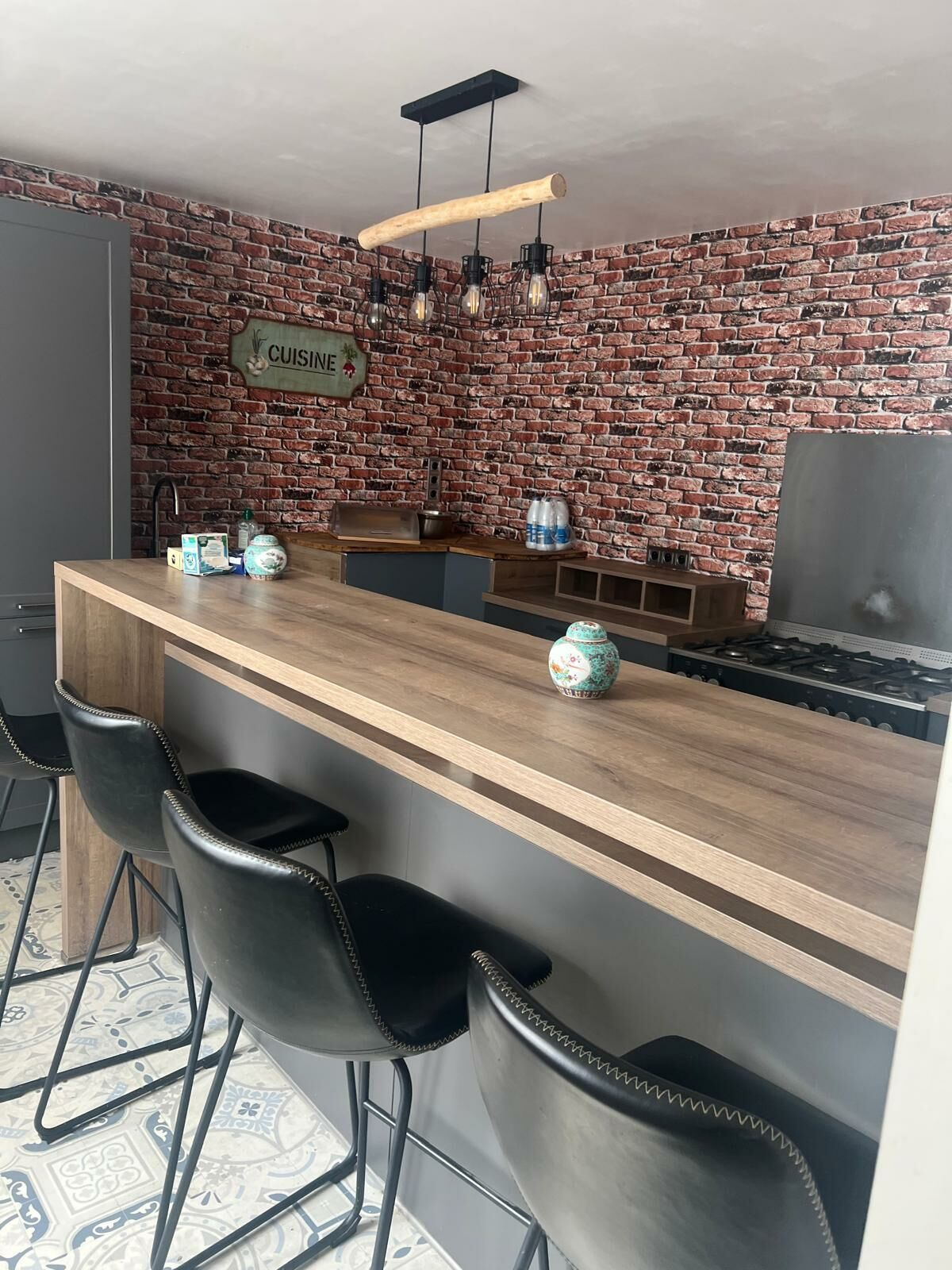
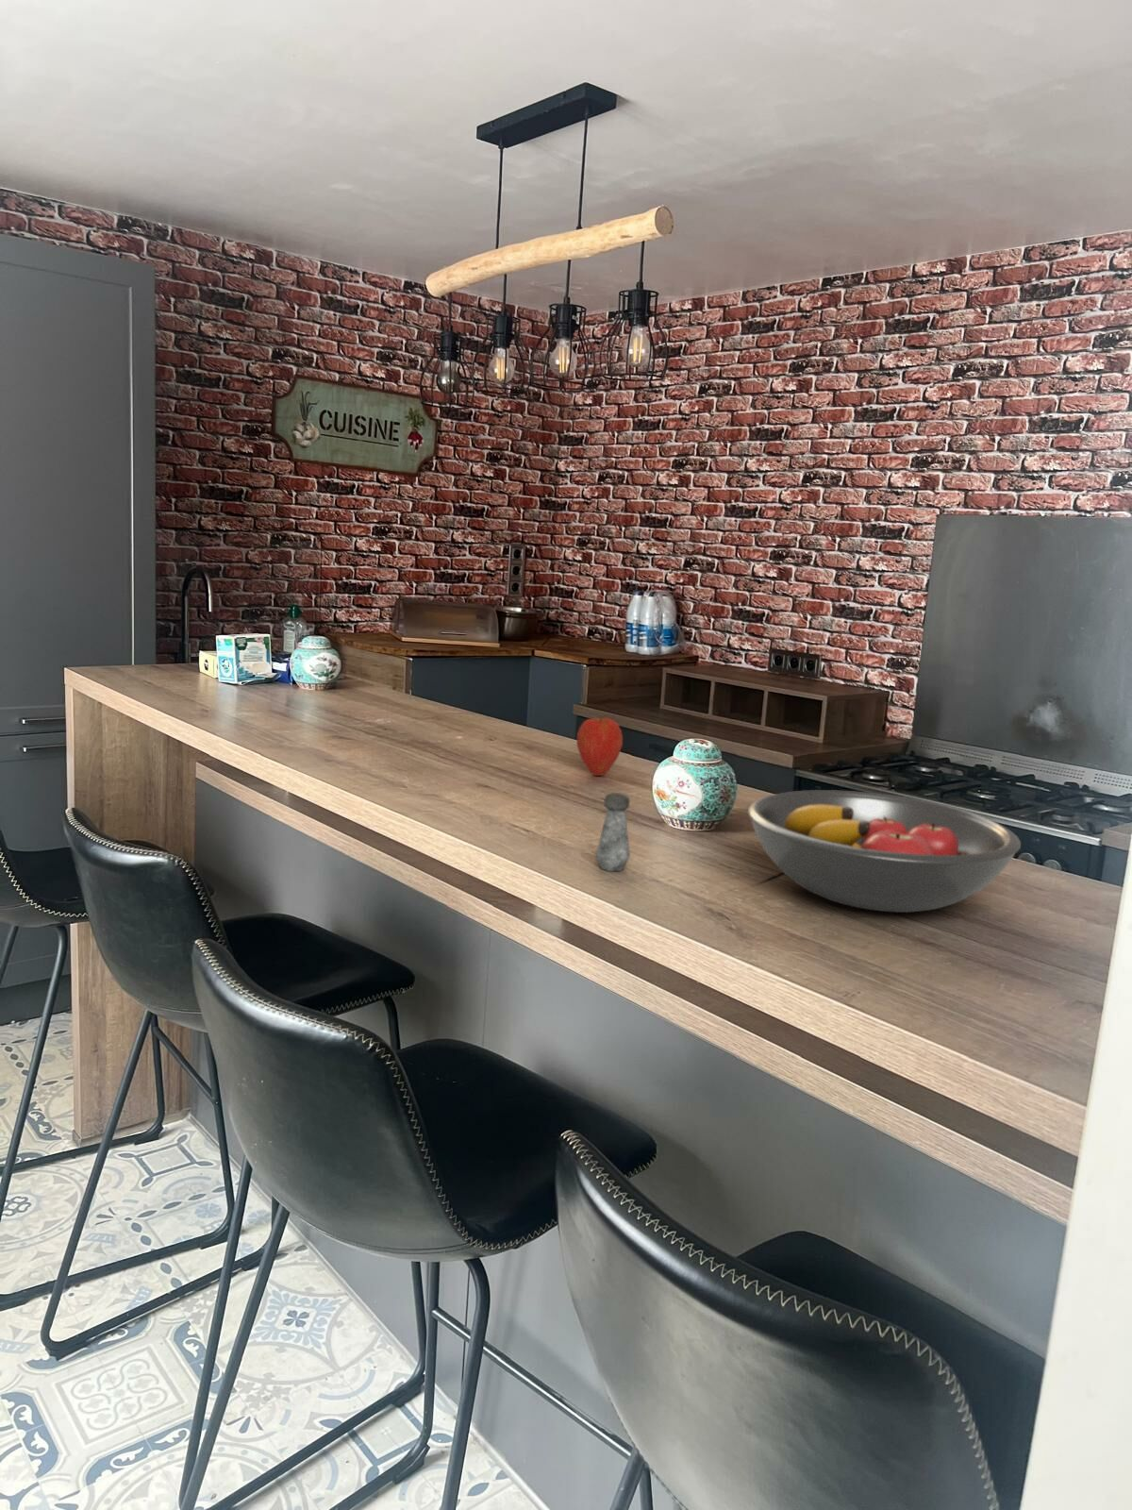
+ apple [576,716,623,776]
+ fruit bowl [747,789,1021,913]
+ salt shaker [596,792,631,872]
